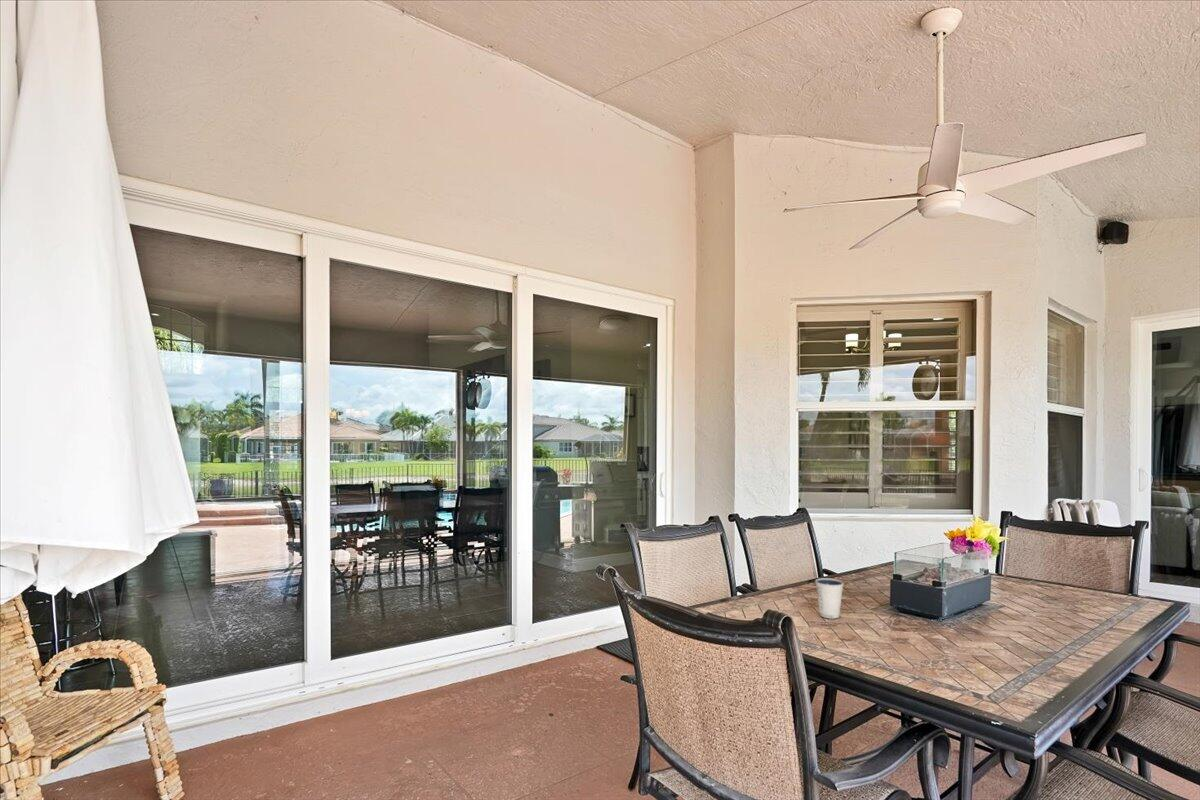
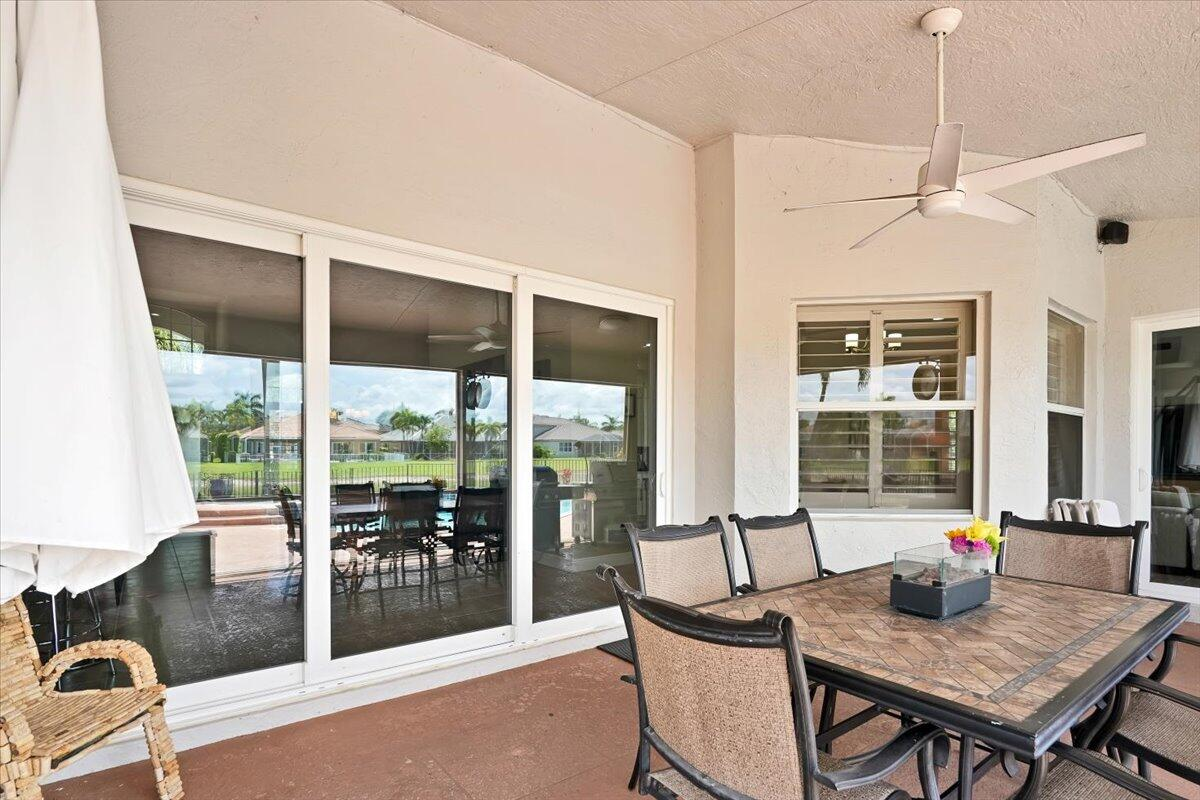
- dixie cup [814,577,845,619]
